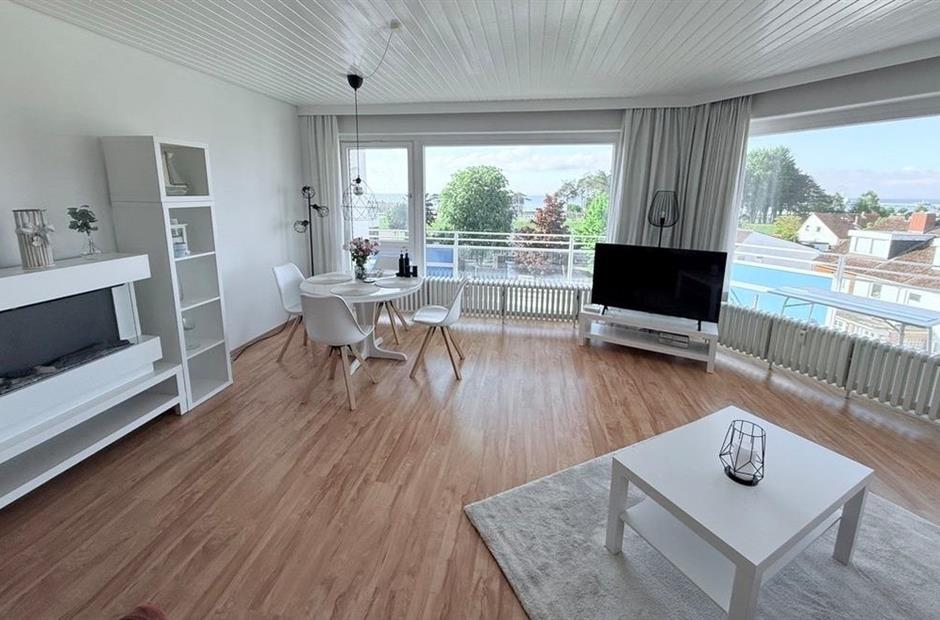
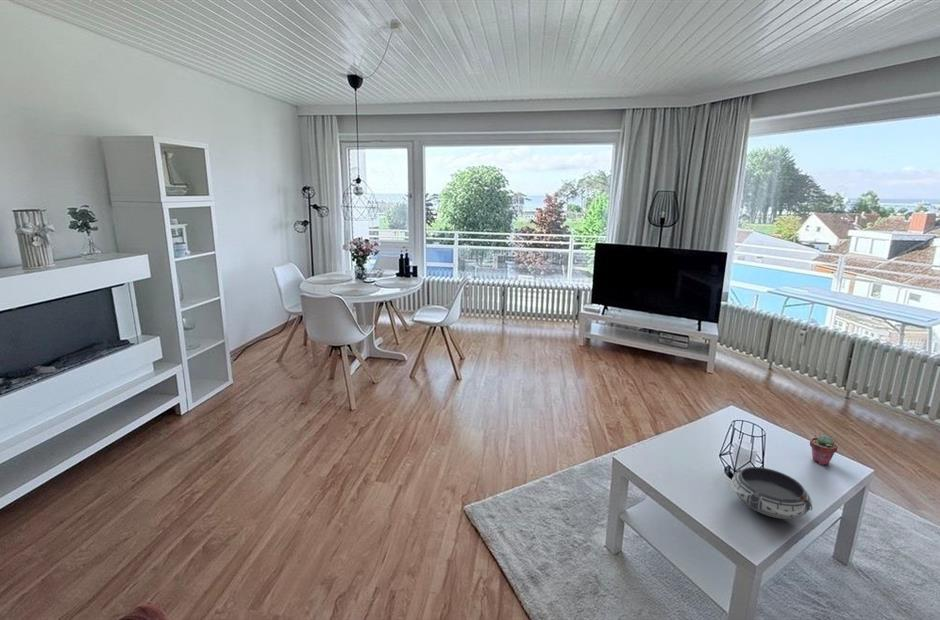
+ potted succulent [809,434,839,466]
+ bowl [731,466,813,520]
